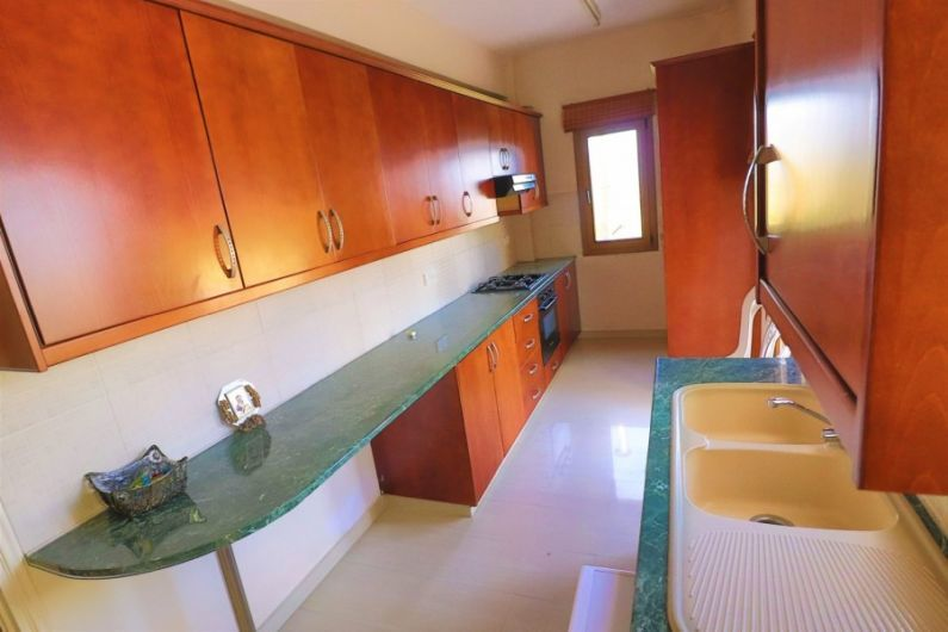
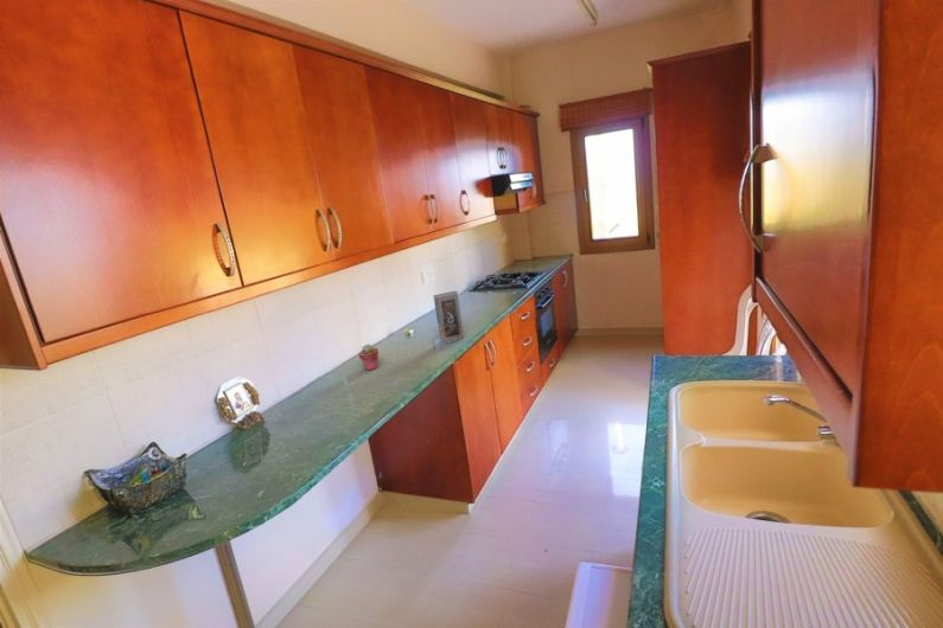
+ potted succulent [357,344,380,372]
+ speaker [433,290,465,345]
